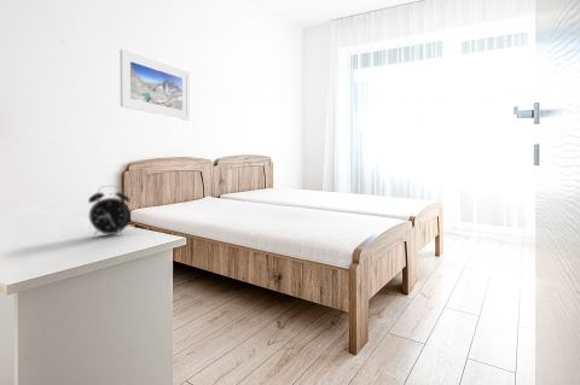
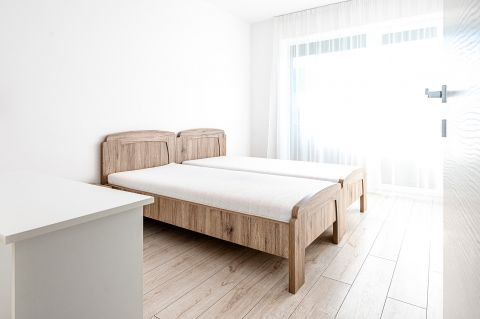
- alarm clock [87,185,132,237]
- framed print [118,48,191,121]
